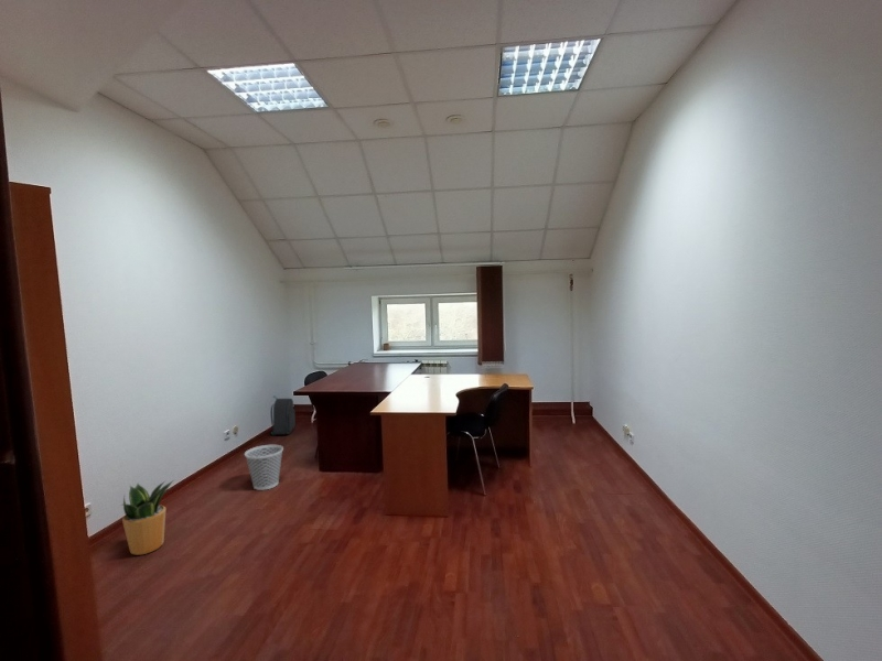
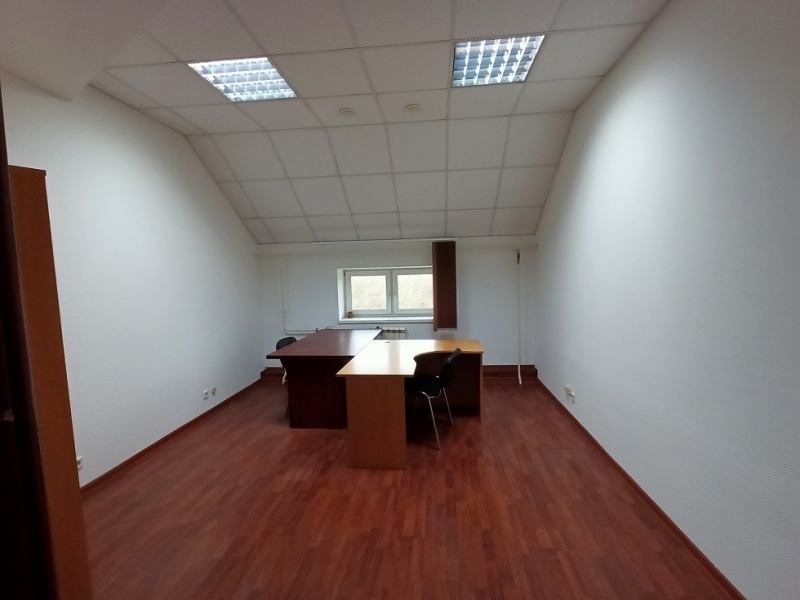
- wastebasket [244,444,284,491]
- potted plant [119,478,176,556]
- backpack [270,394,297,435]
